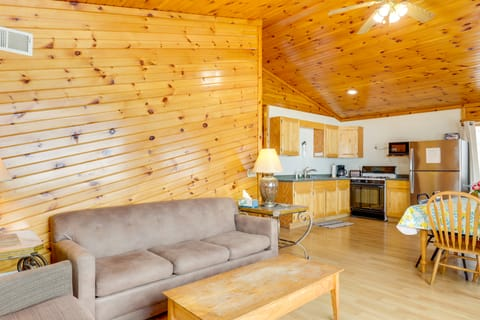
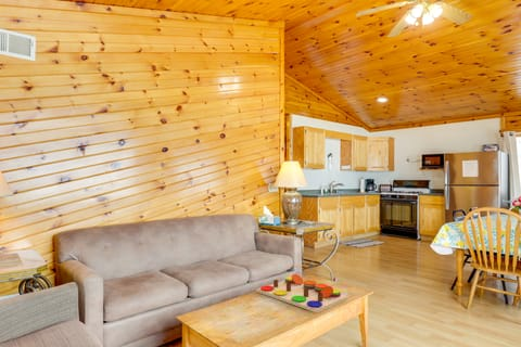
+ board game [256,273,348,313]
